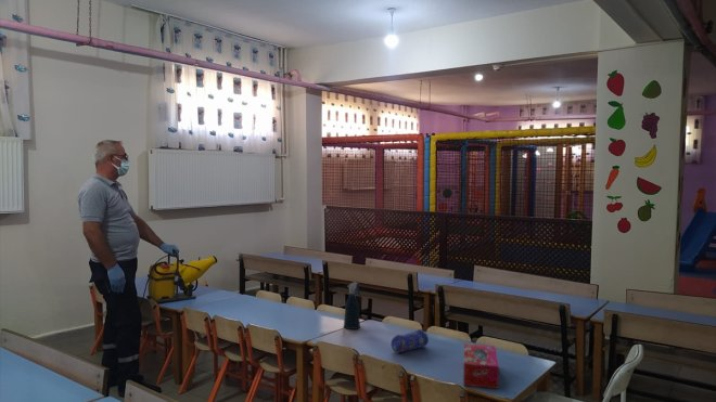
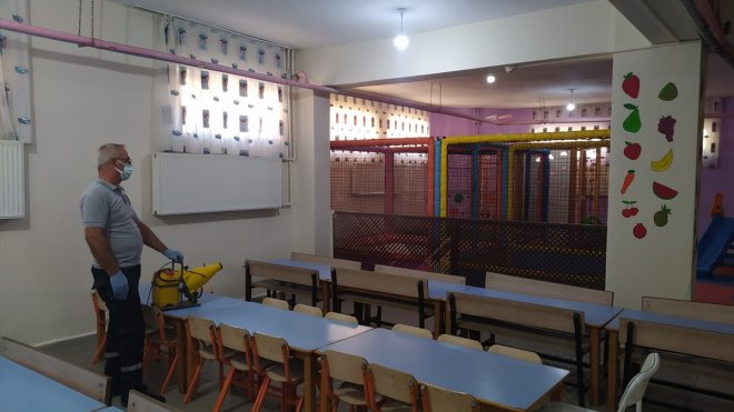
- spray bottle [343,282,362,330]
- pencil case [391,328,430,354]
- tissue box [462,342,500,389]
